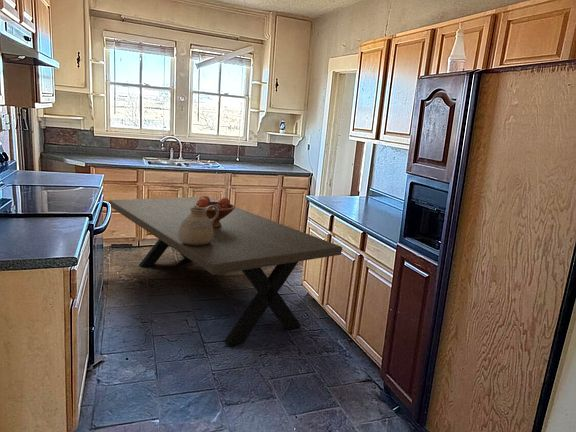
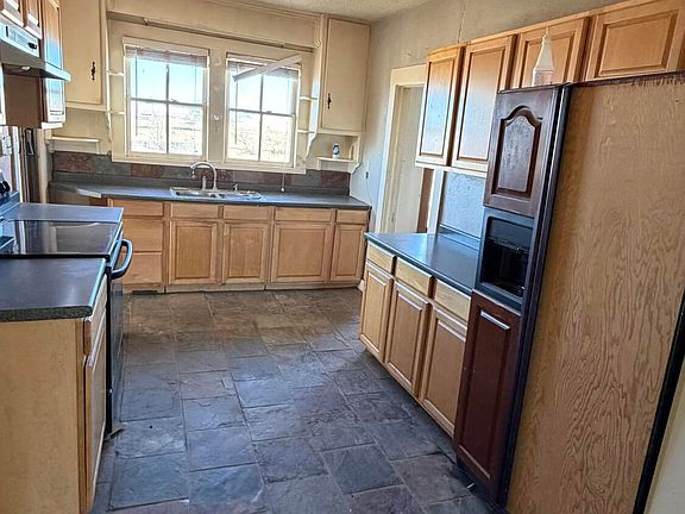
- ceramic pitcher [178,205,219,246]
- fruit bowl [194,194,236,228]
- dining table [108,196,343,347]
